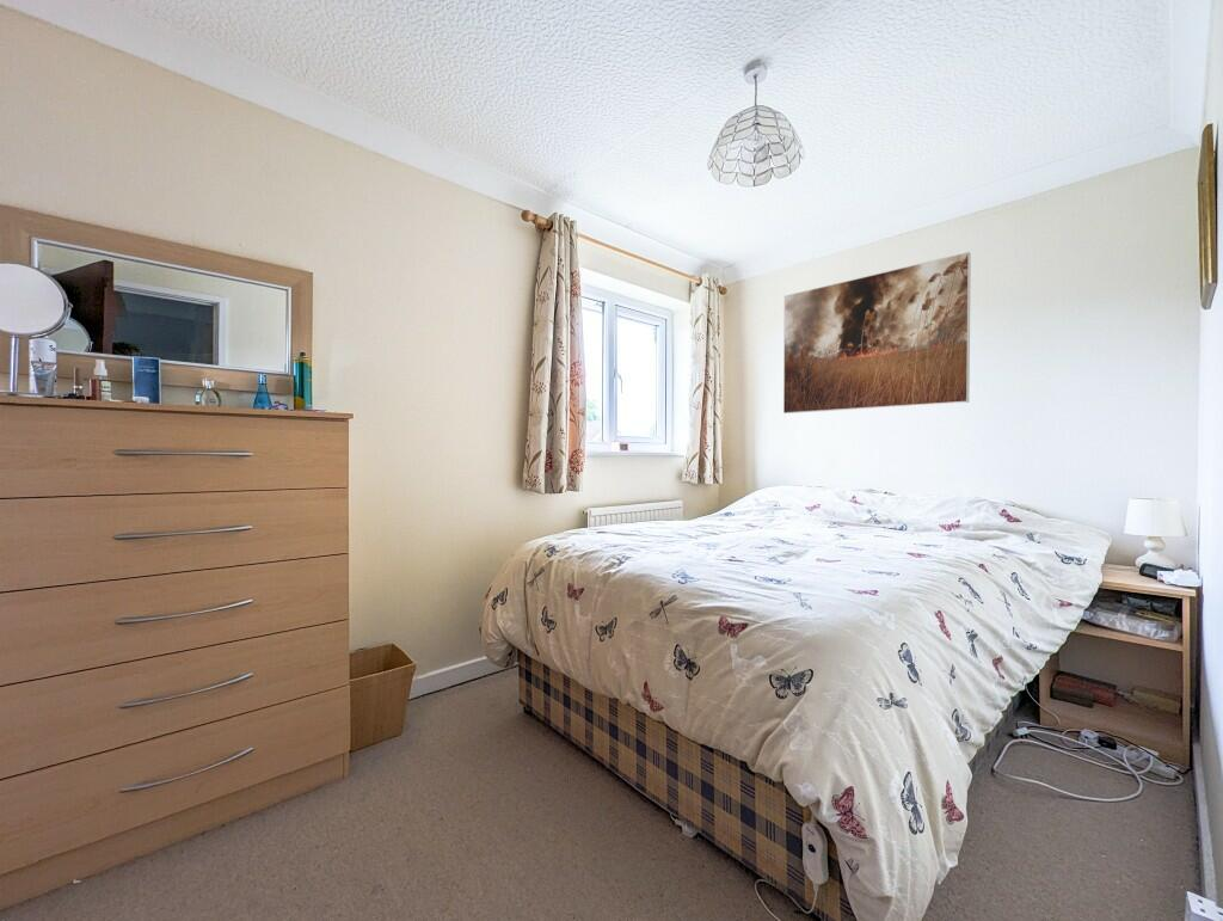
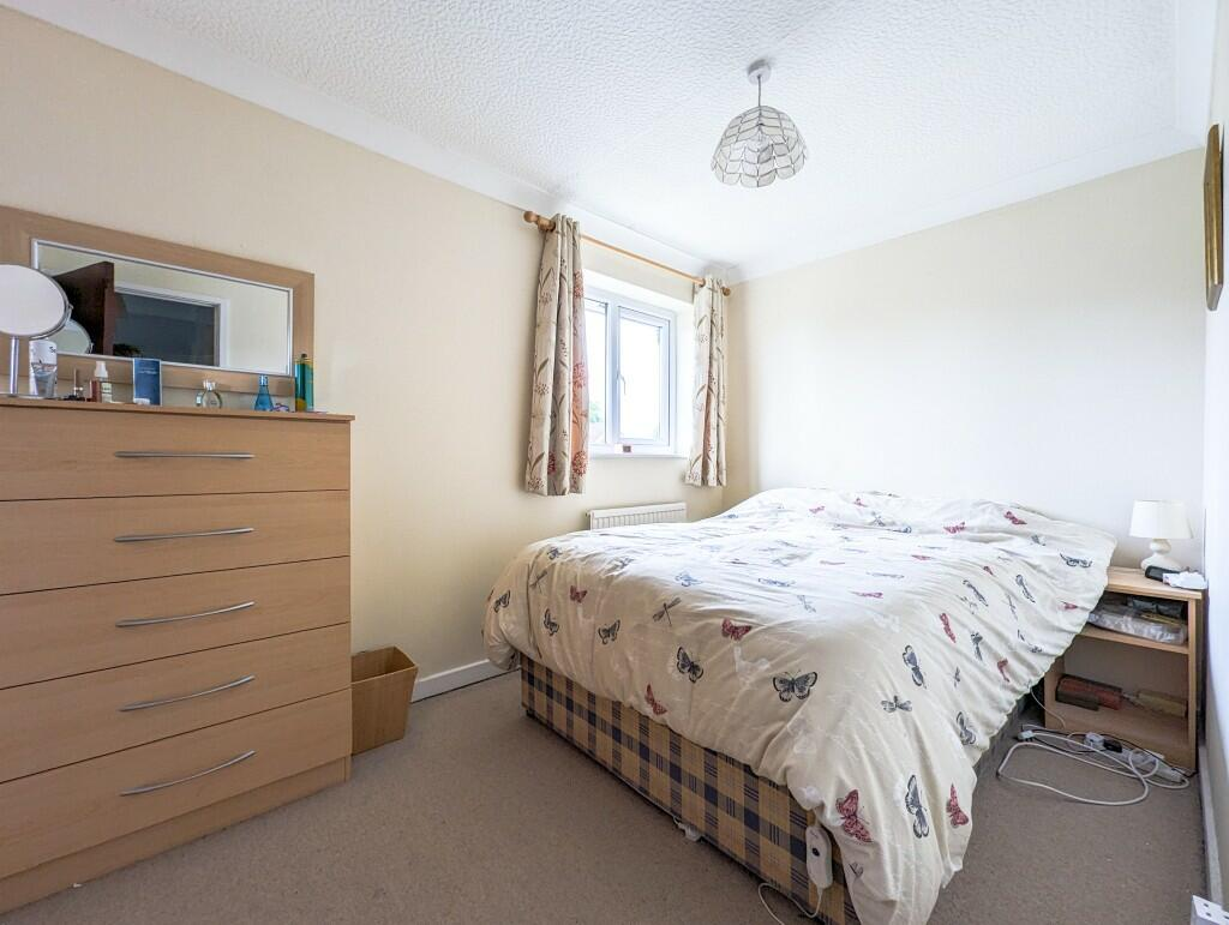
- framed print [782,251,972,415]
